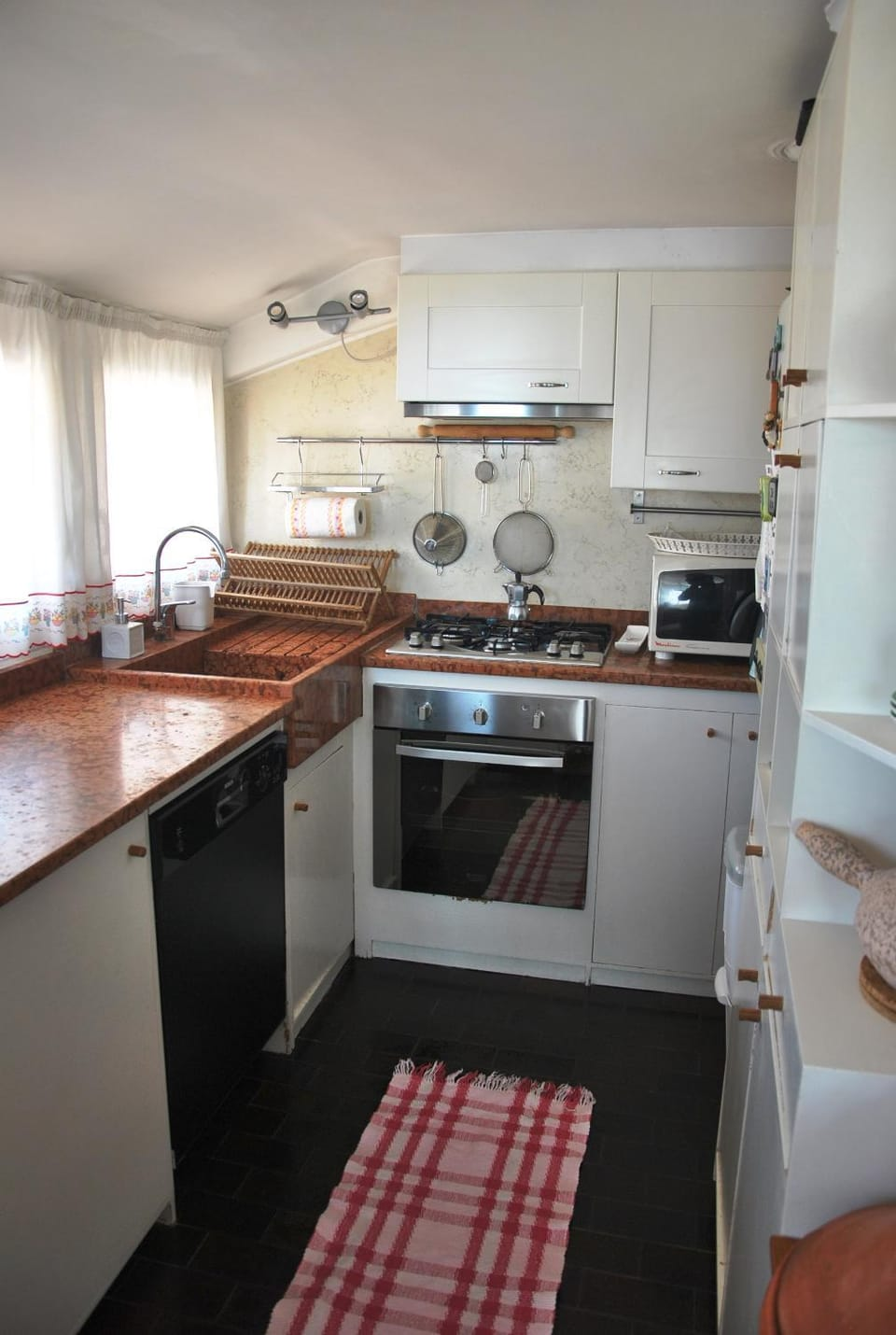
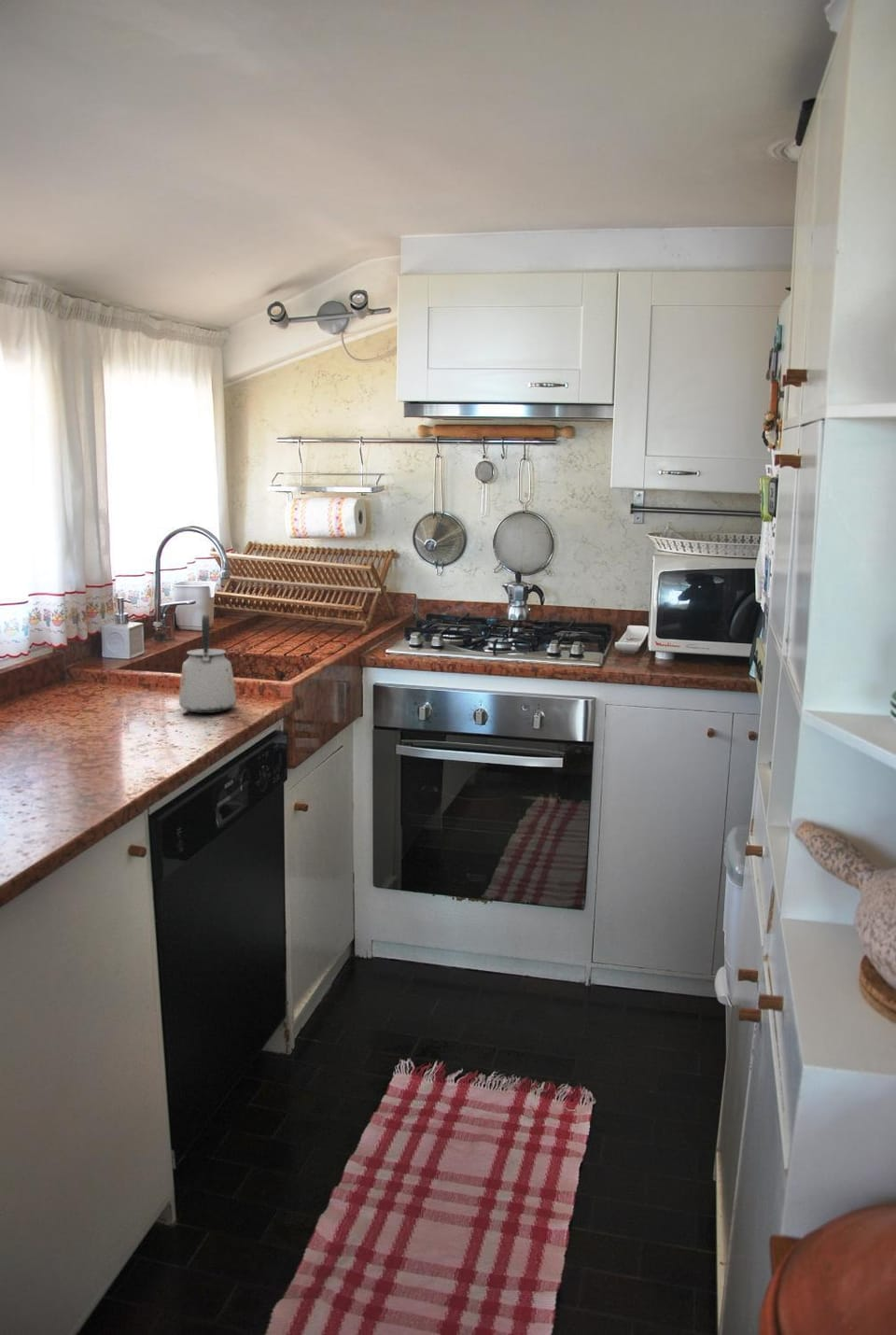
+ kettle [178,614,237,714]
